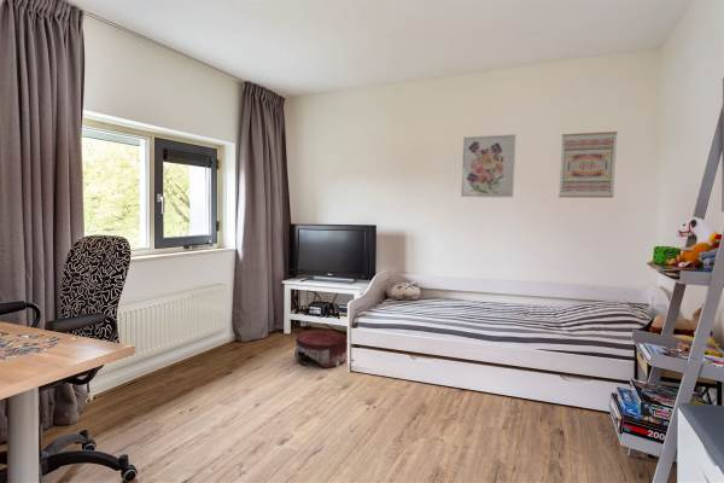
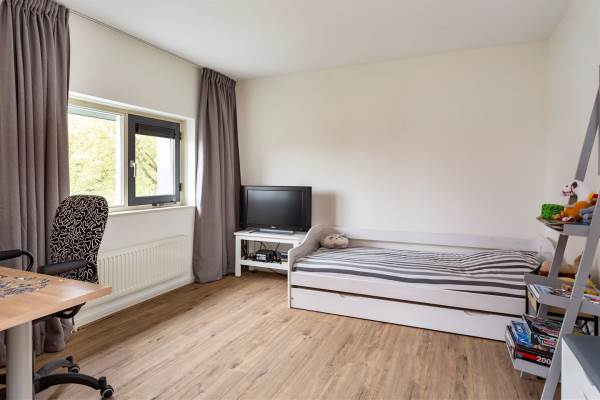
- wall art [557,130,618,199]
- wall art [460,133,518,198]
- pouf [293,330,349,369]
